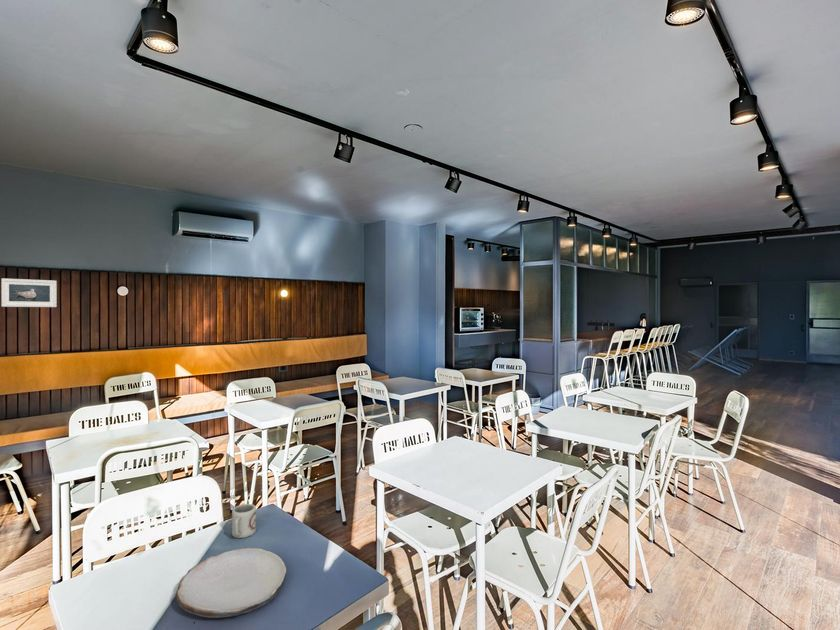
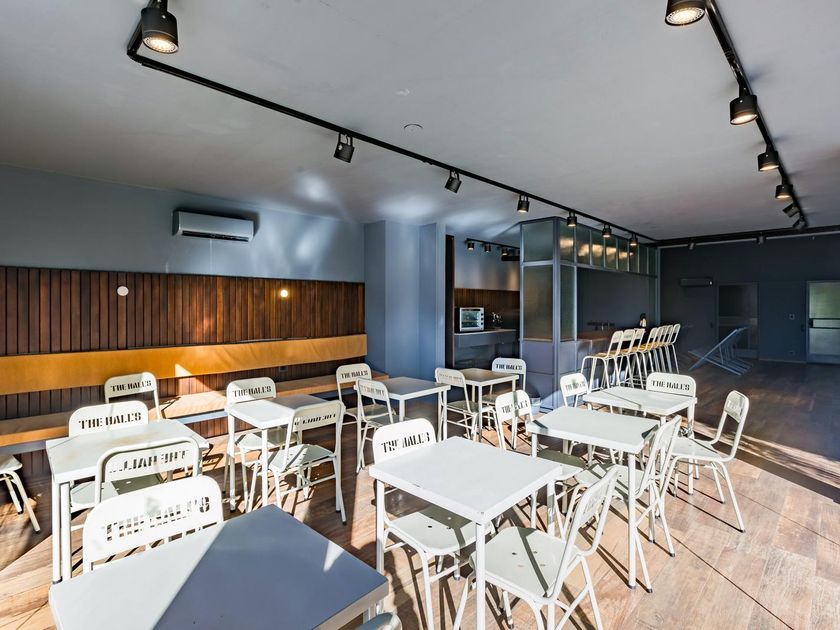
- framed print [0,277,58,308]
- cup [231,503,257,539]
- plate [175,547,287,619]
